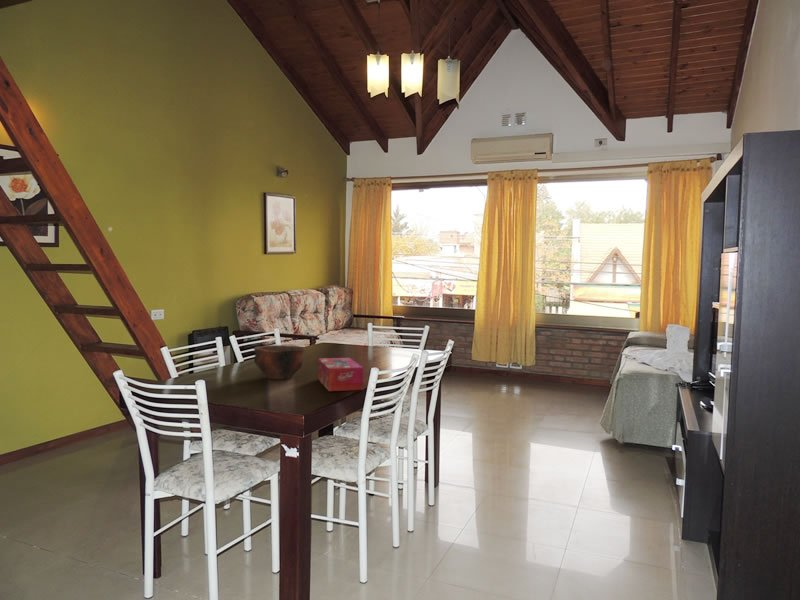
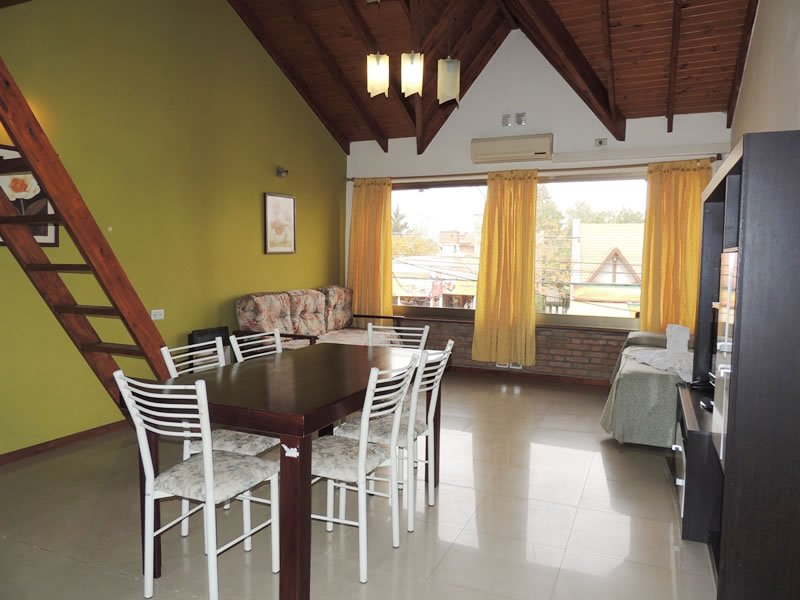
- tissue box [317,357,364,392]
- bowl [252,344,307,380]
